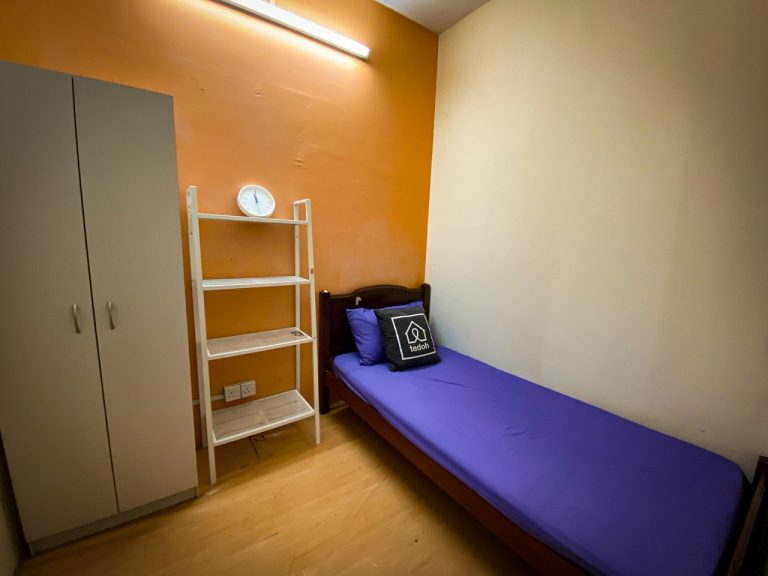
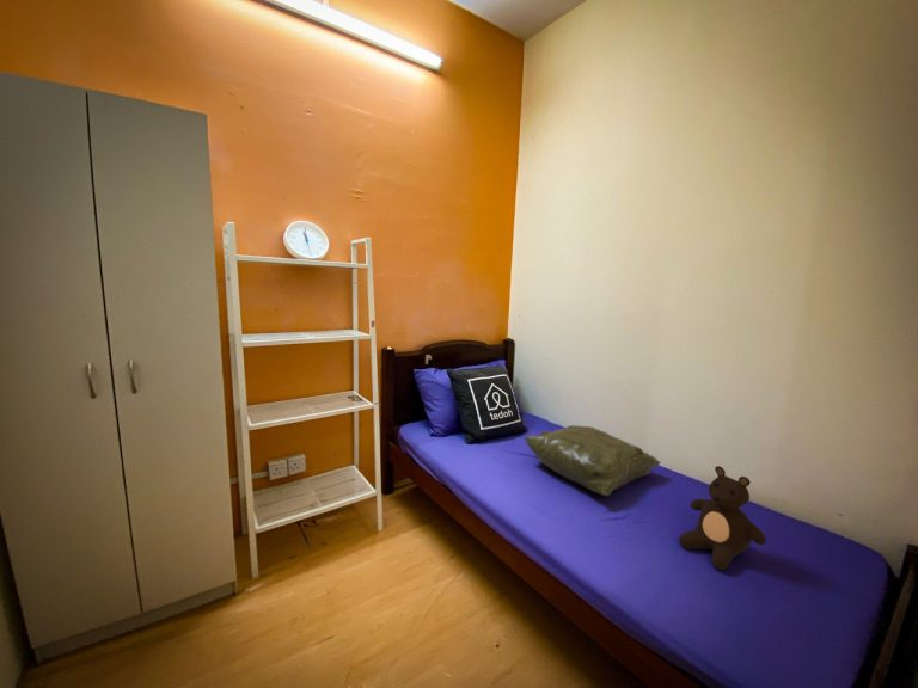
+ cushion [524,425,661,497]
+ teddy bear [678,465,767,571]
